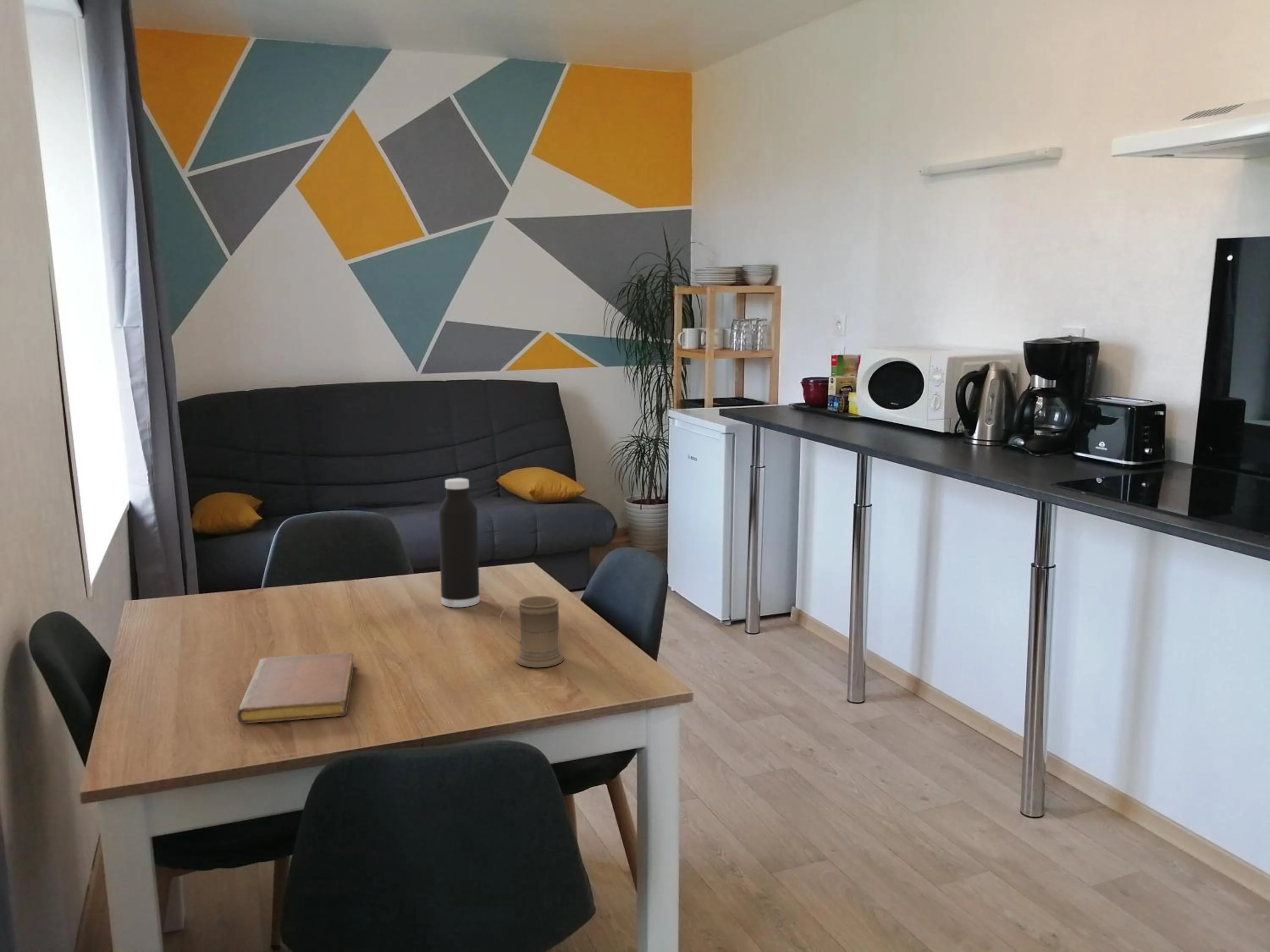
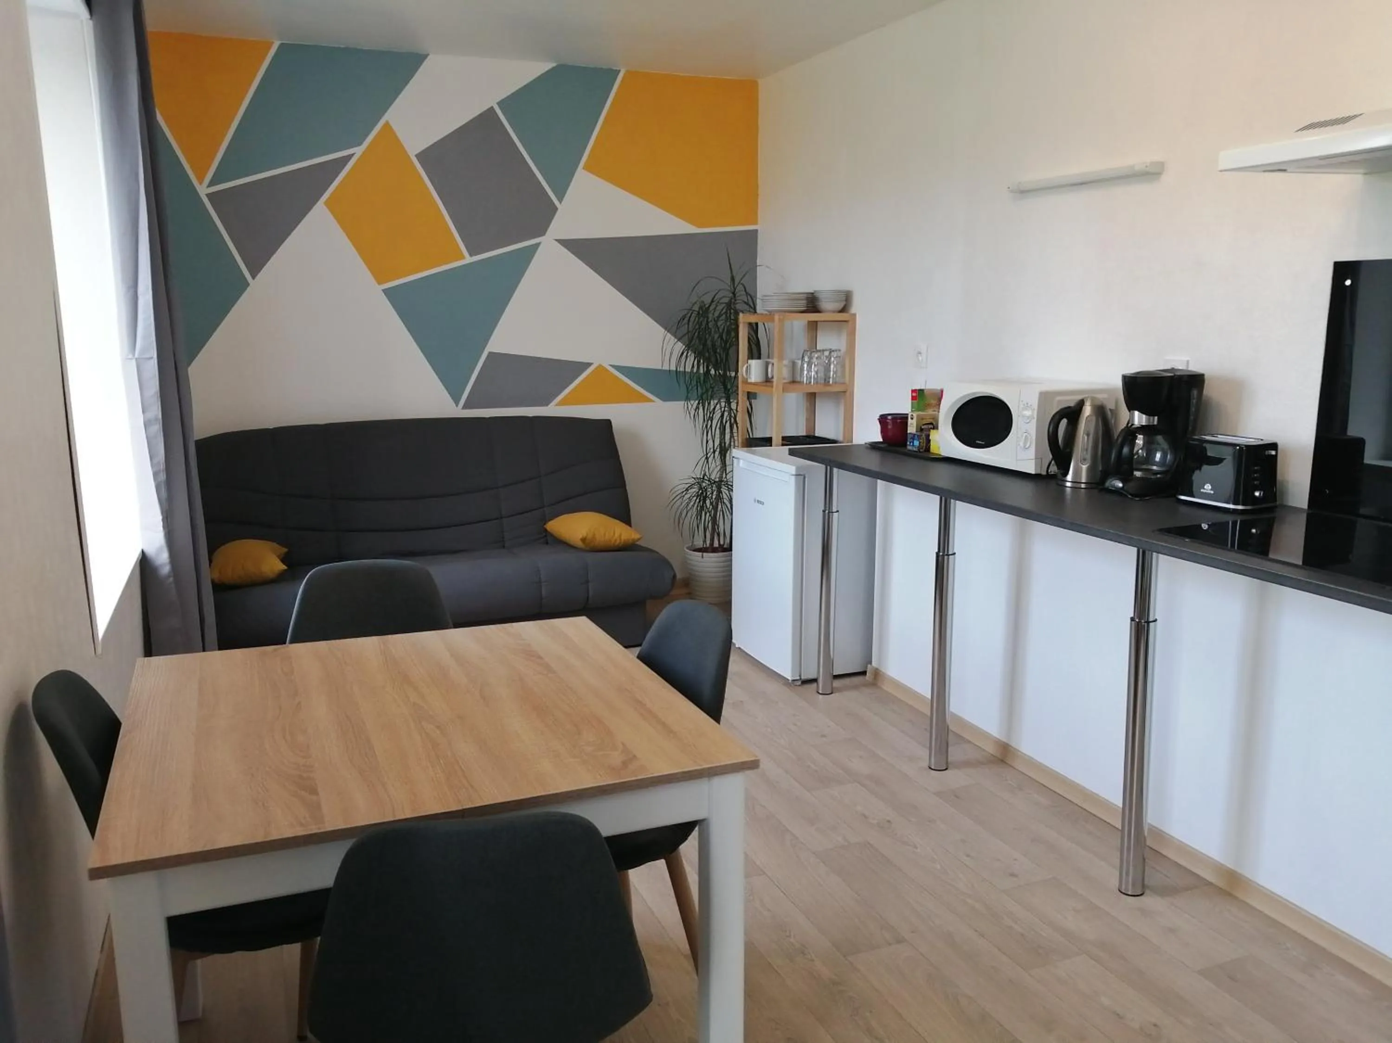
- notebook [237,652,354,724]
- water bottle [438,478,480,608]
- mug [499,595,564,668]
